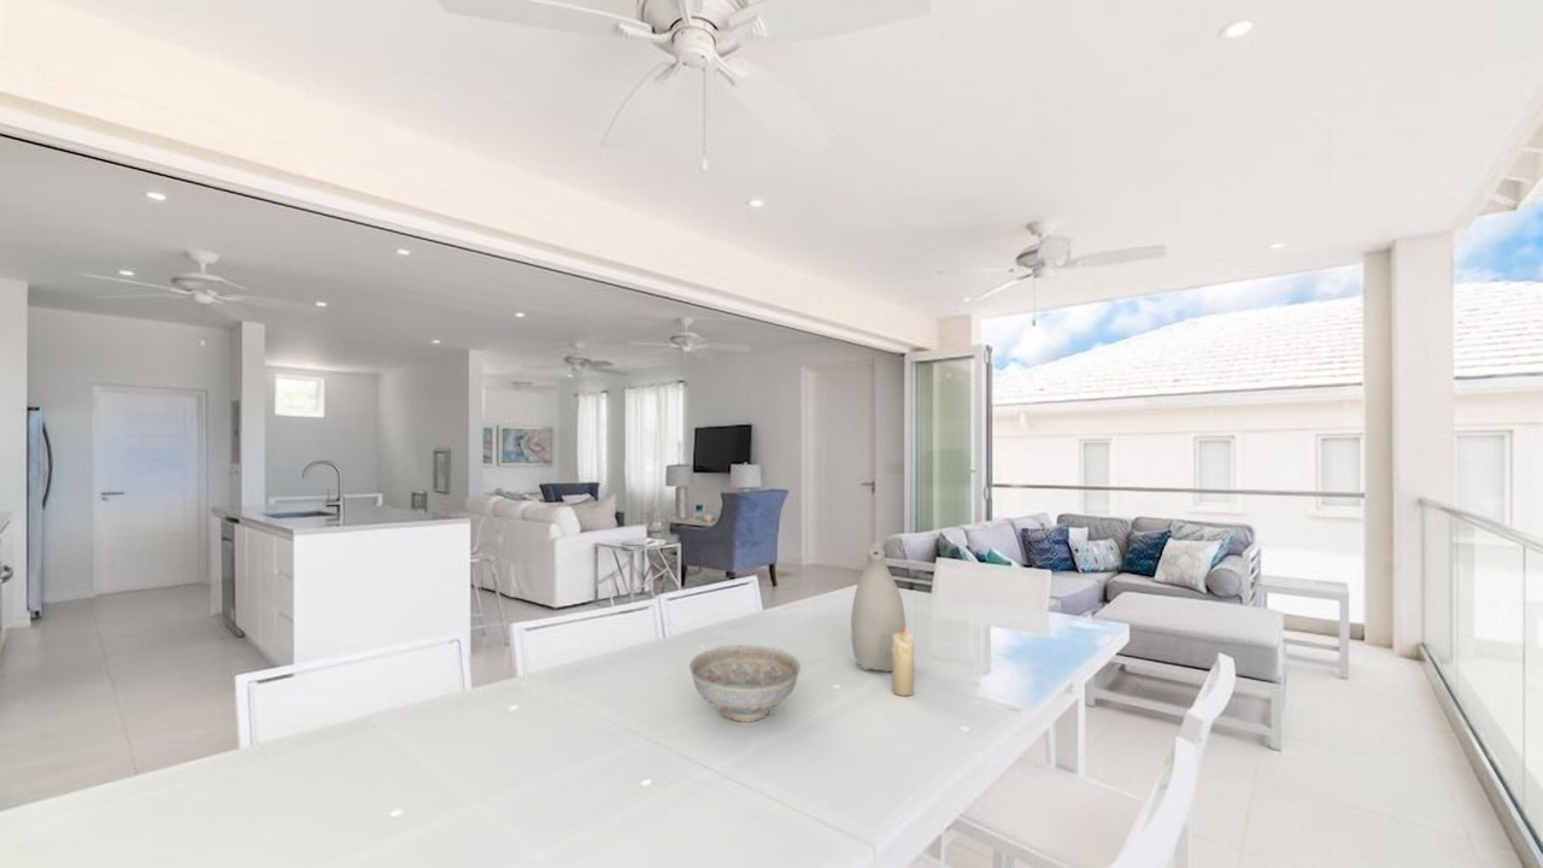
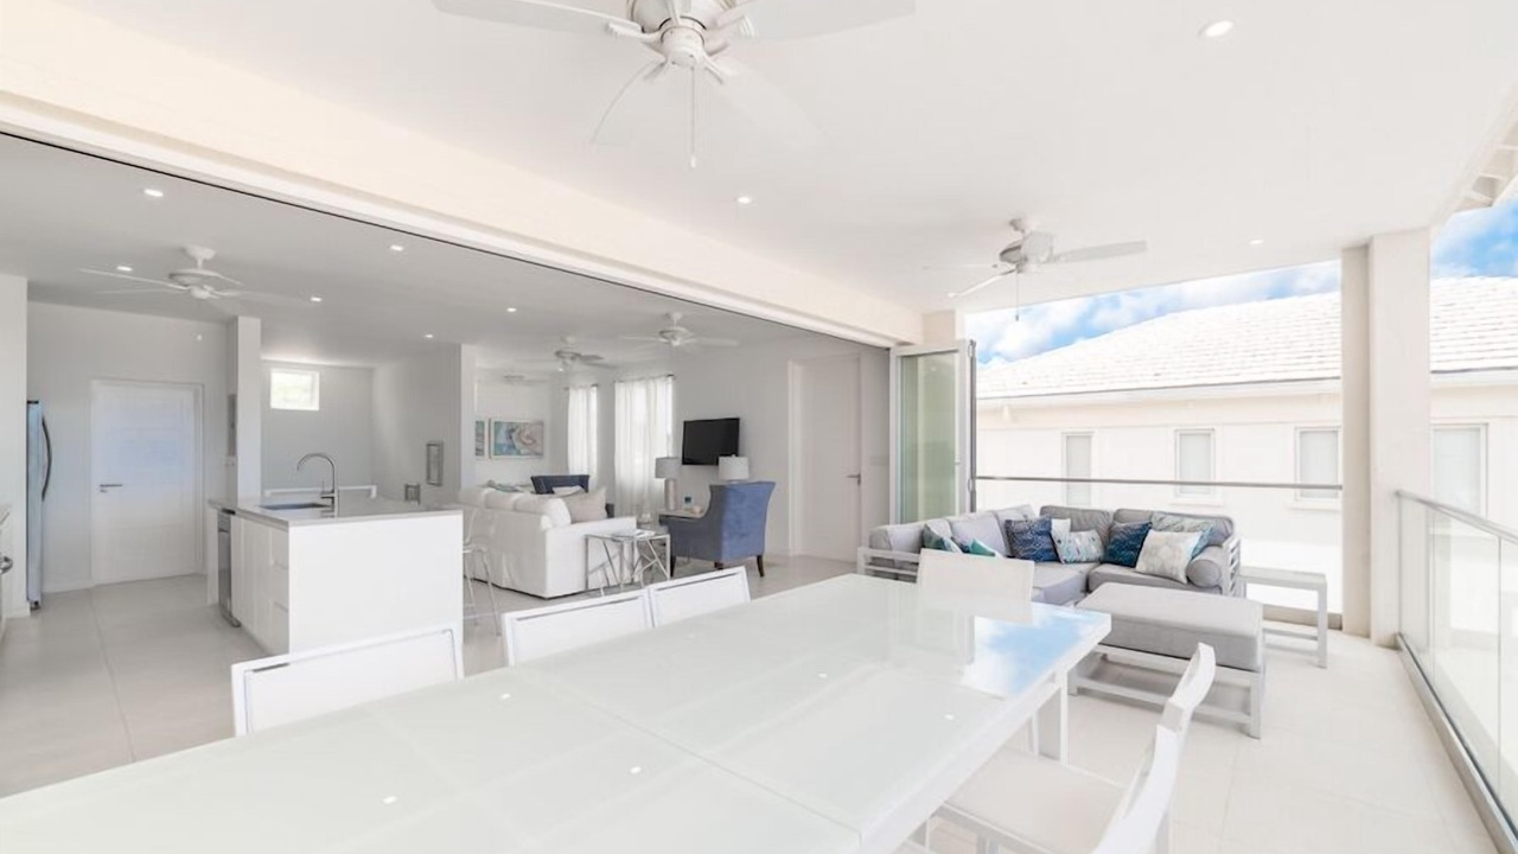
- vase [850,542,907,673]
- candle [891,624,916,697]
- decorative bowl [688,644,802,722]
